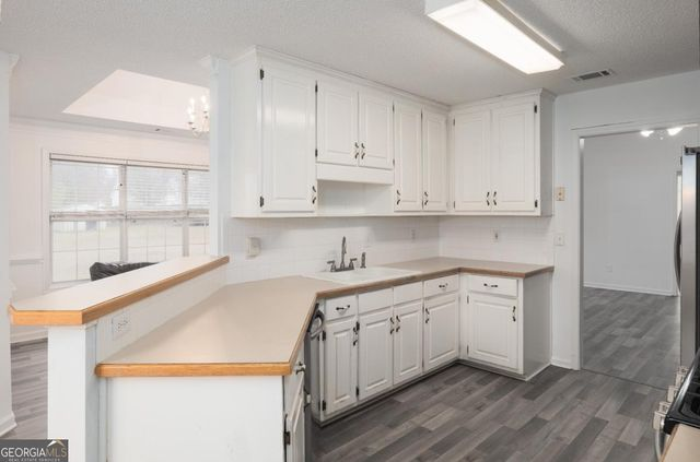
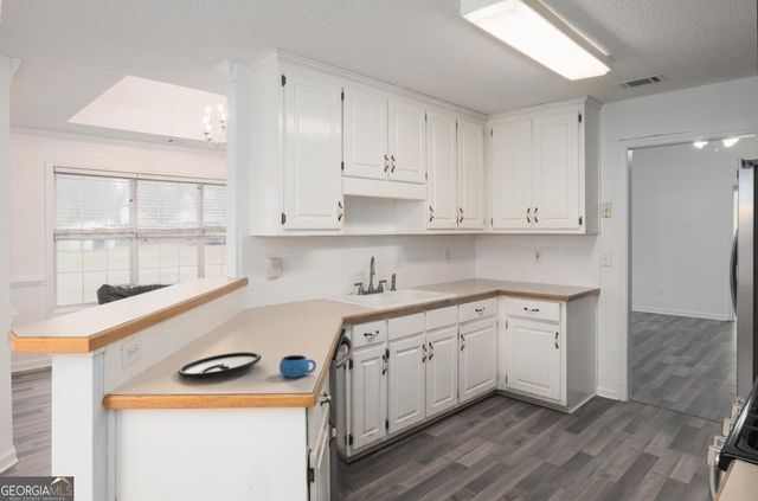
+ mug [278,354,317,378]
+ plate [178,351,262,379]
